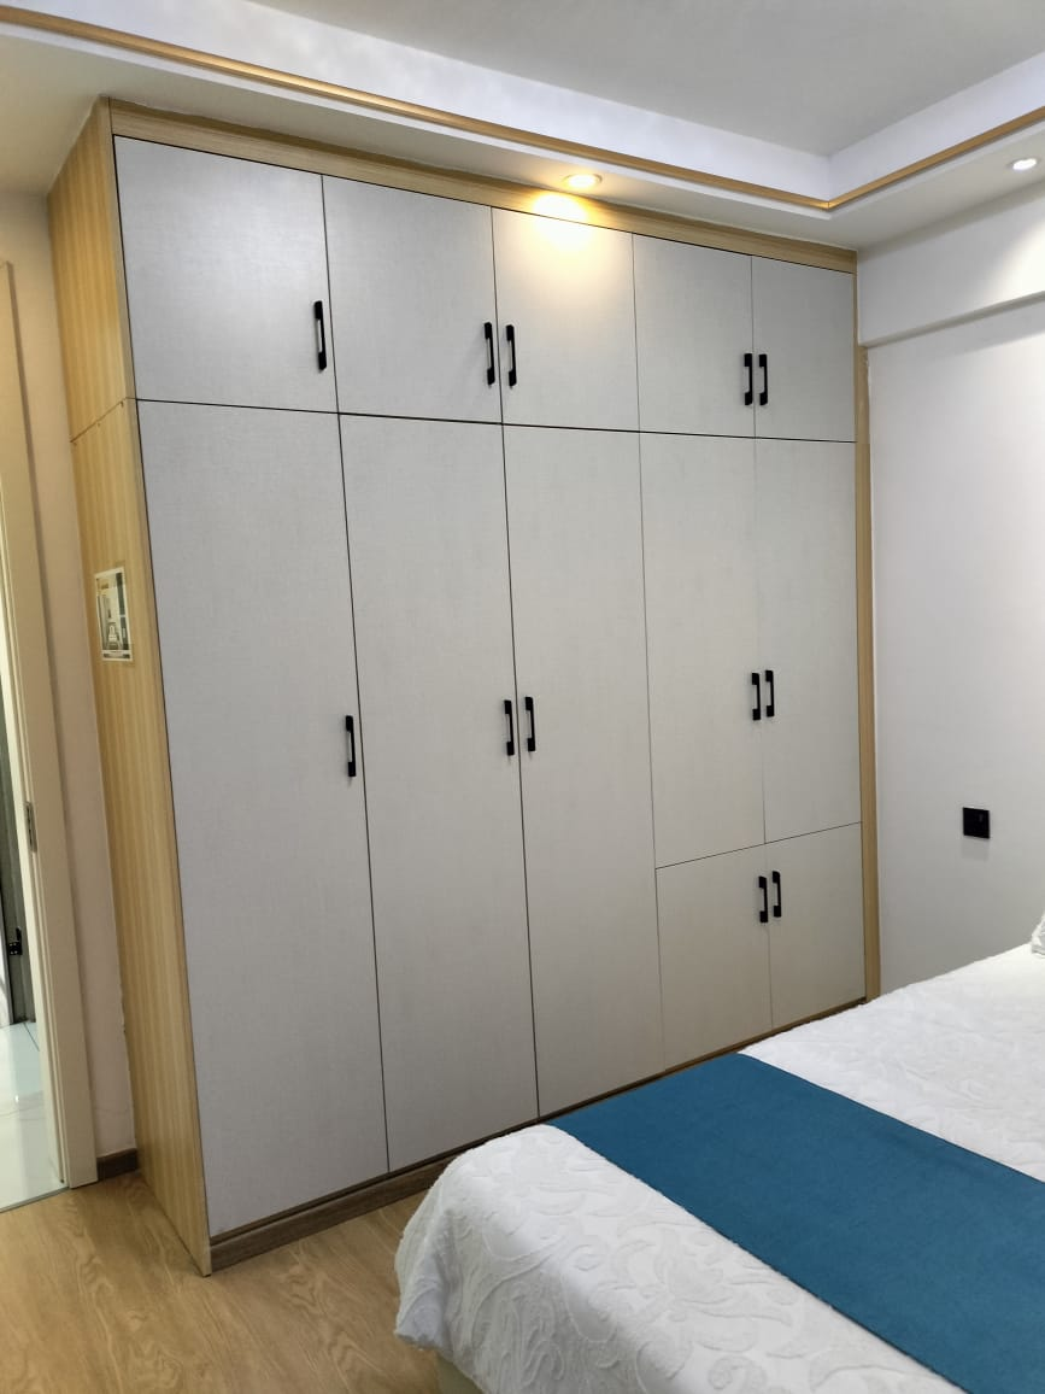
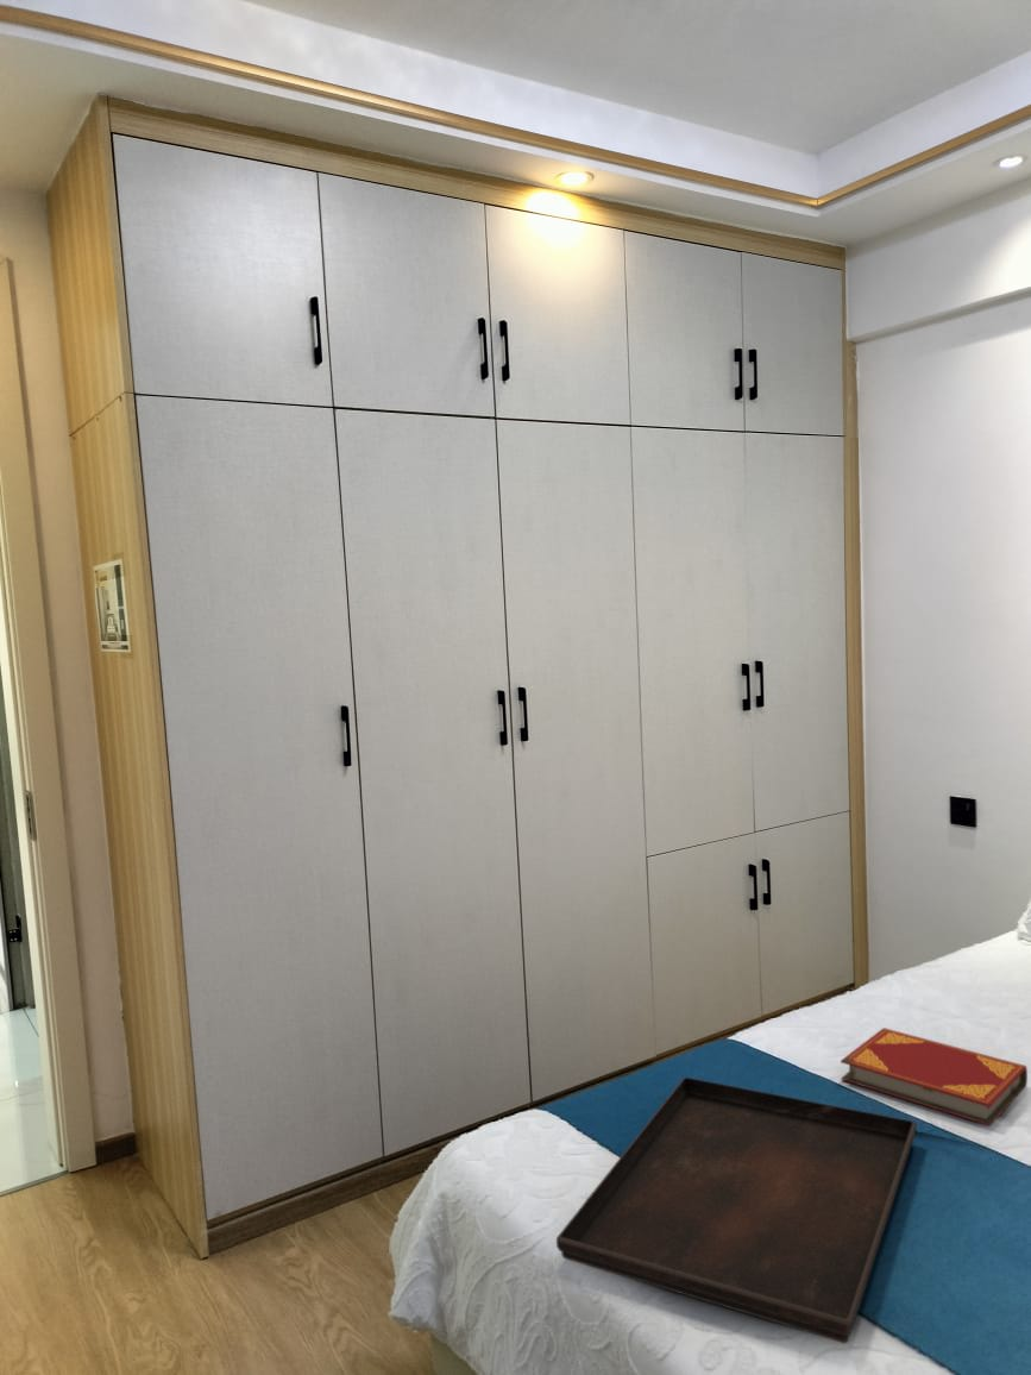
+ hardback book [840,1026,1029,1126]
+ serving tray [555,1076,917,1344]
